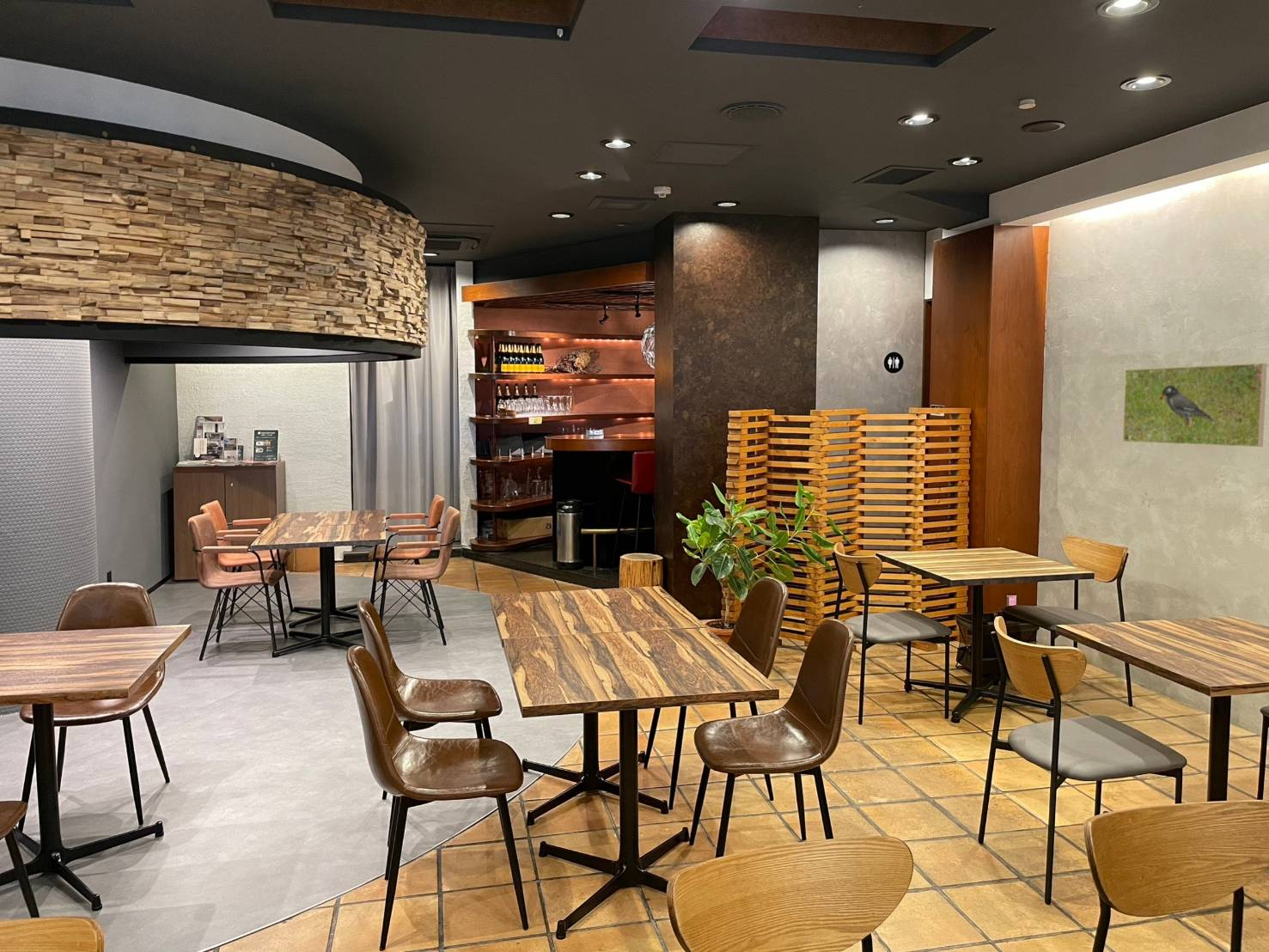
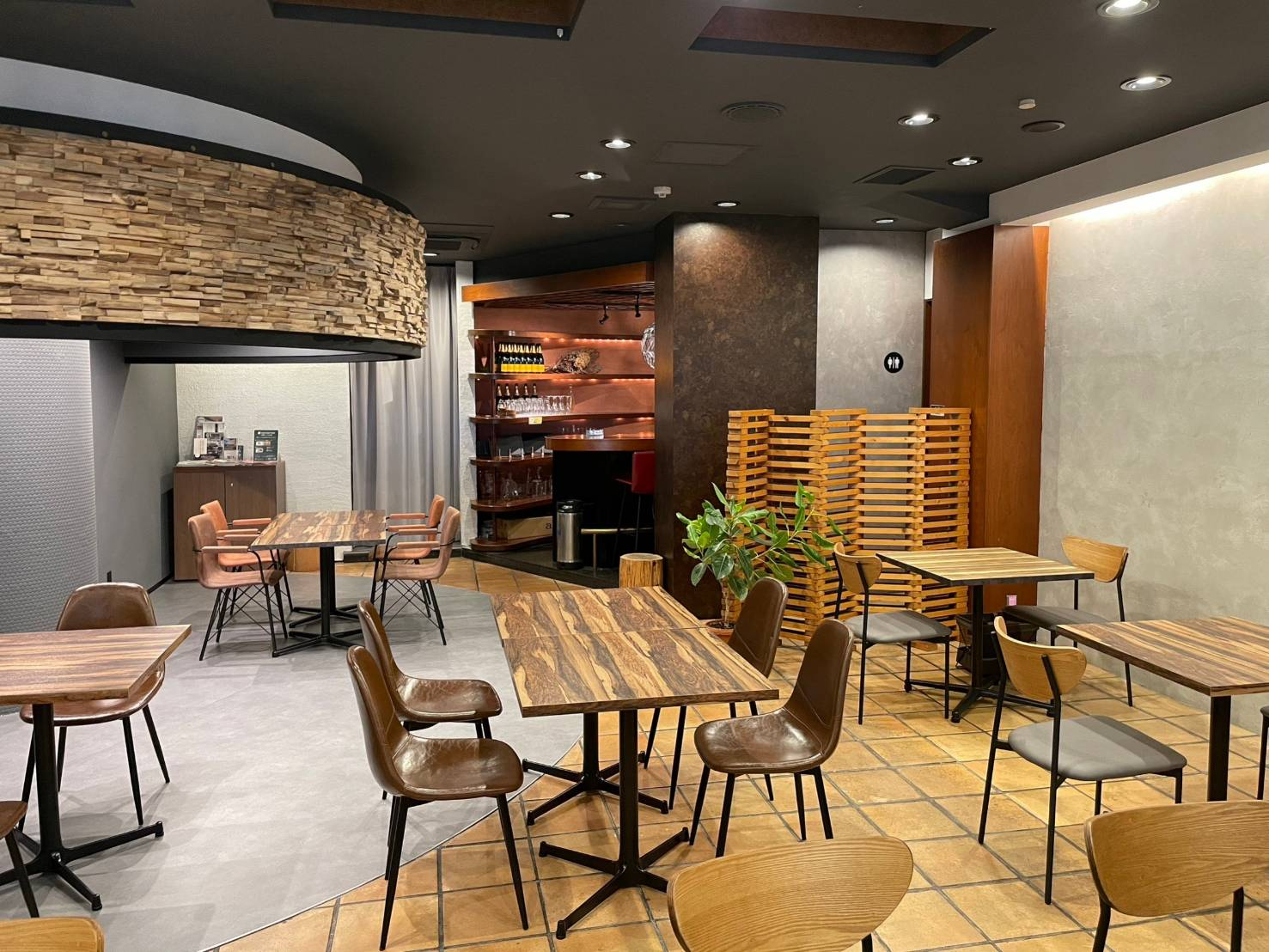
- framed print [1122,363,1267,448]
